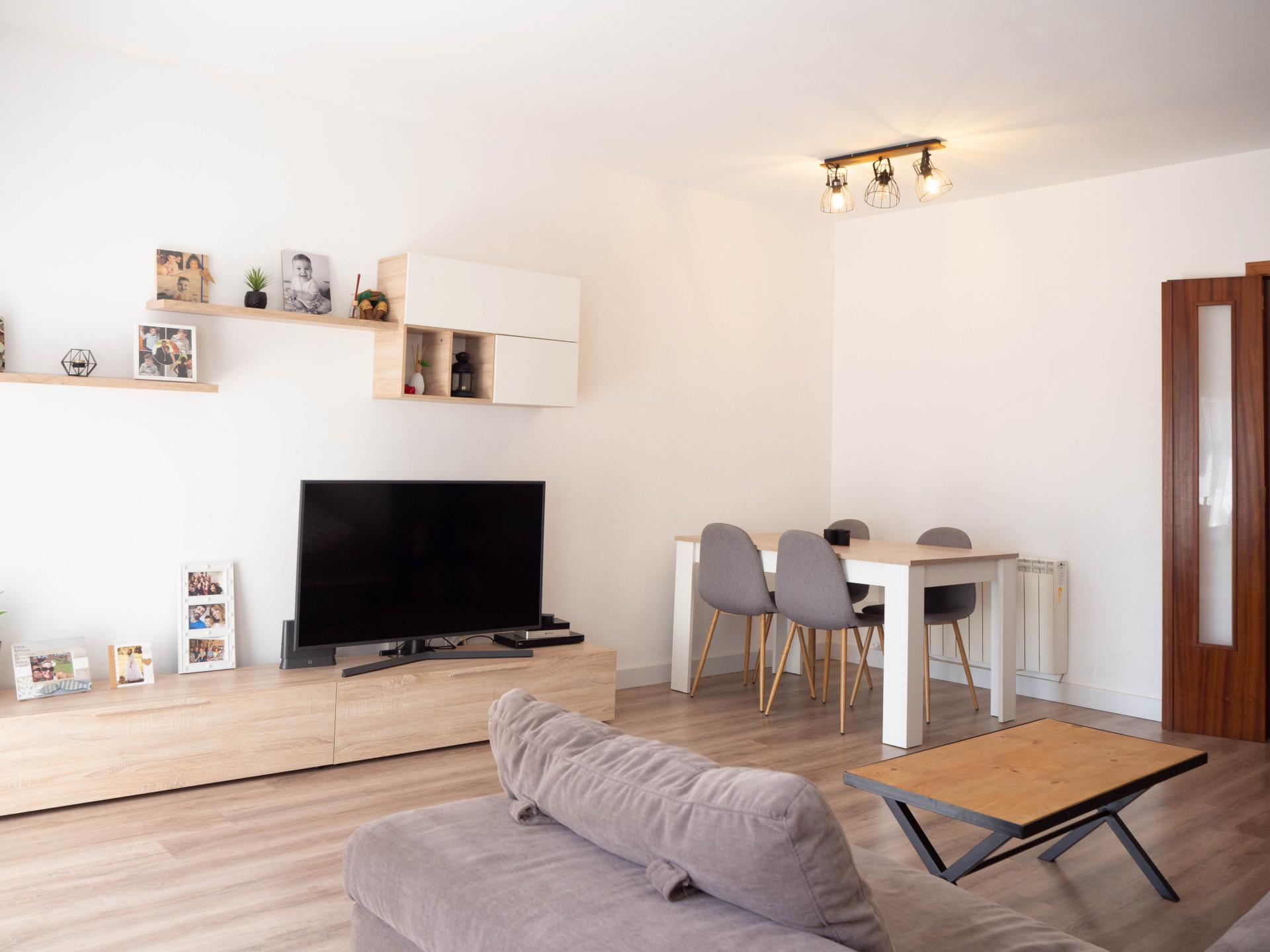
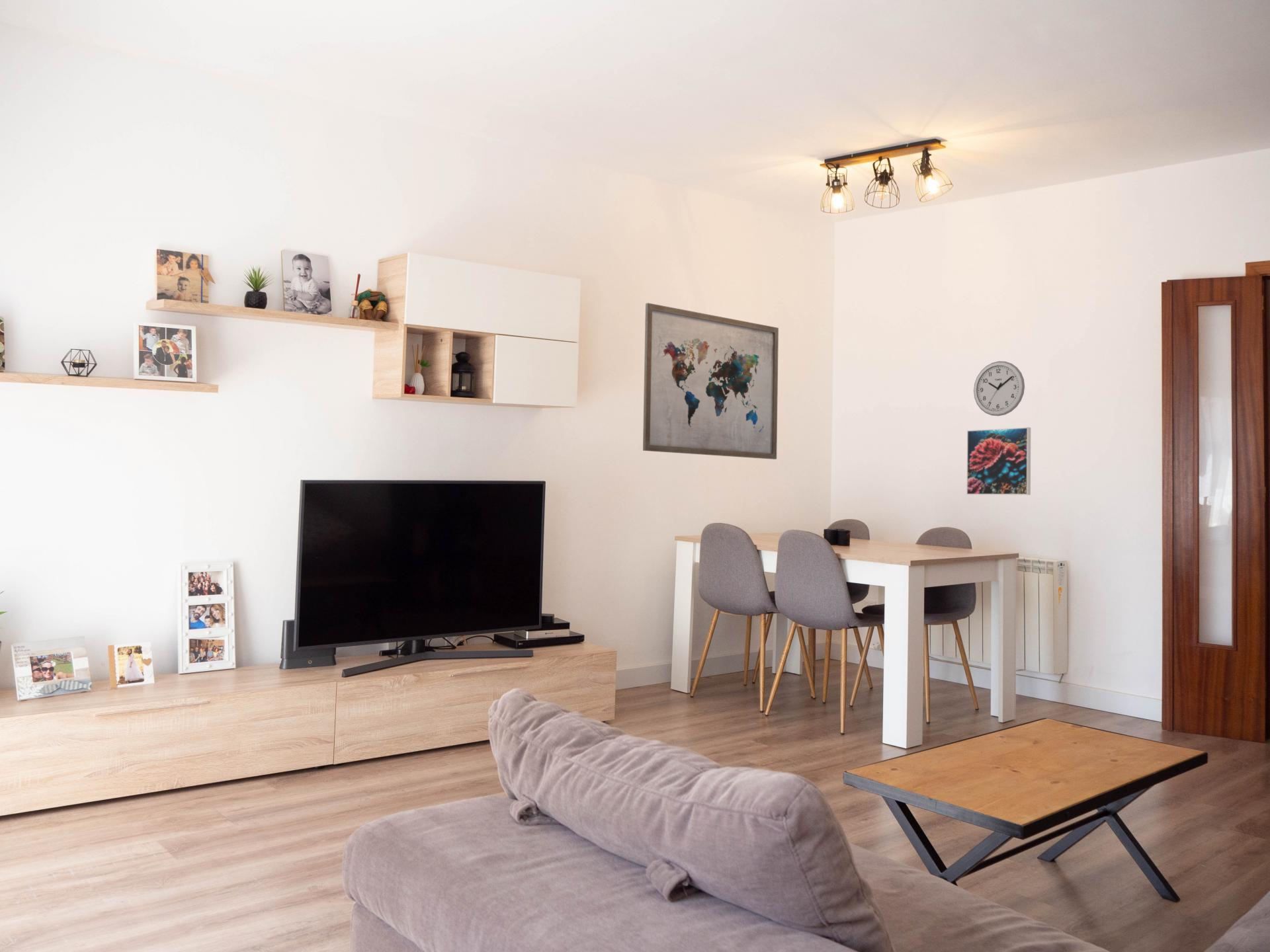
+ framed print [966,426,1031,496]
+ wall clock [973,360,1025,416]
+ wall art [642,302,779,460]
